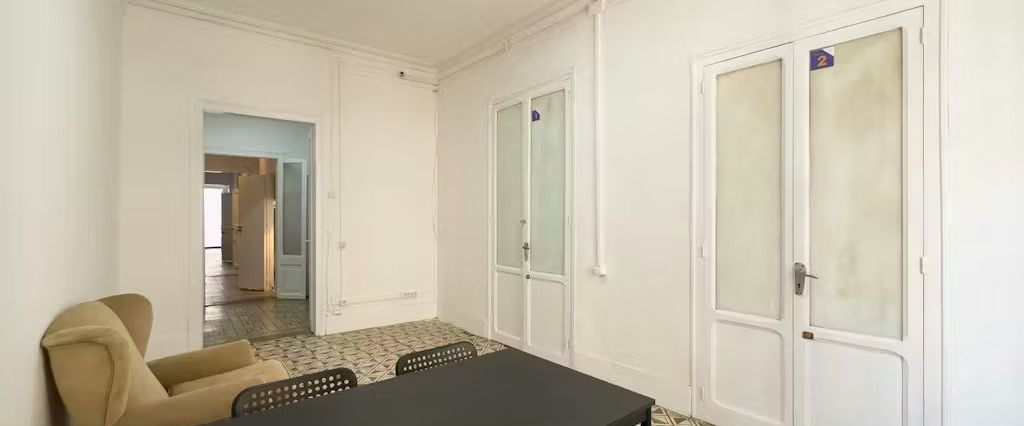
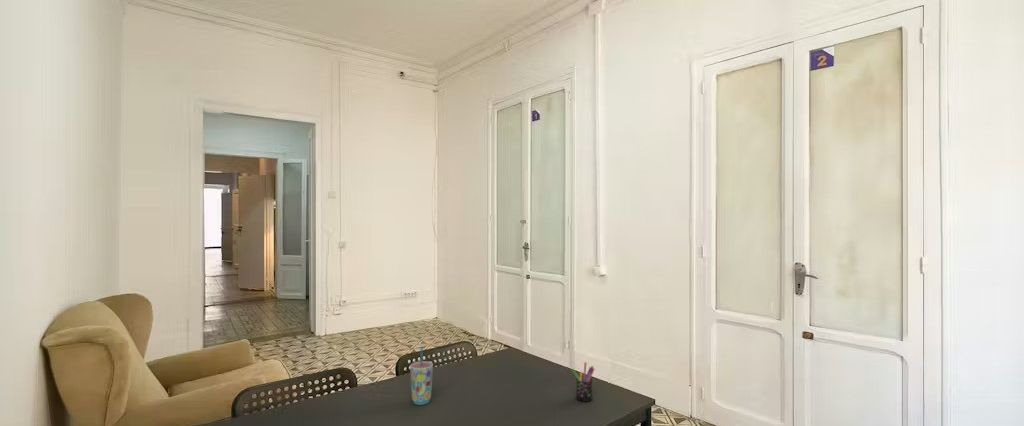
+ pen holder [571,361,595,403]
+ cup [409,346,434,406]
